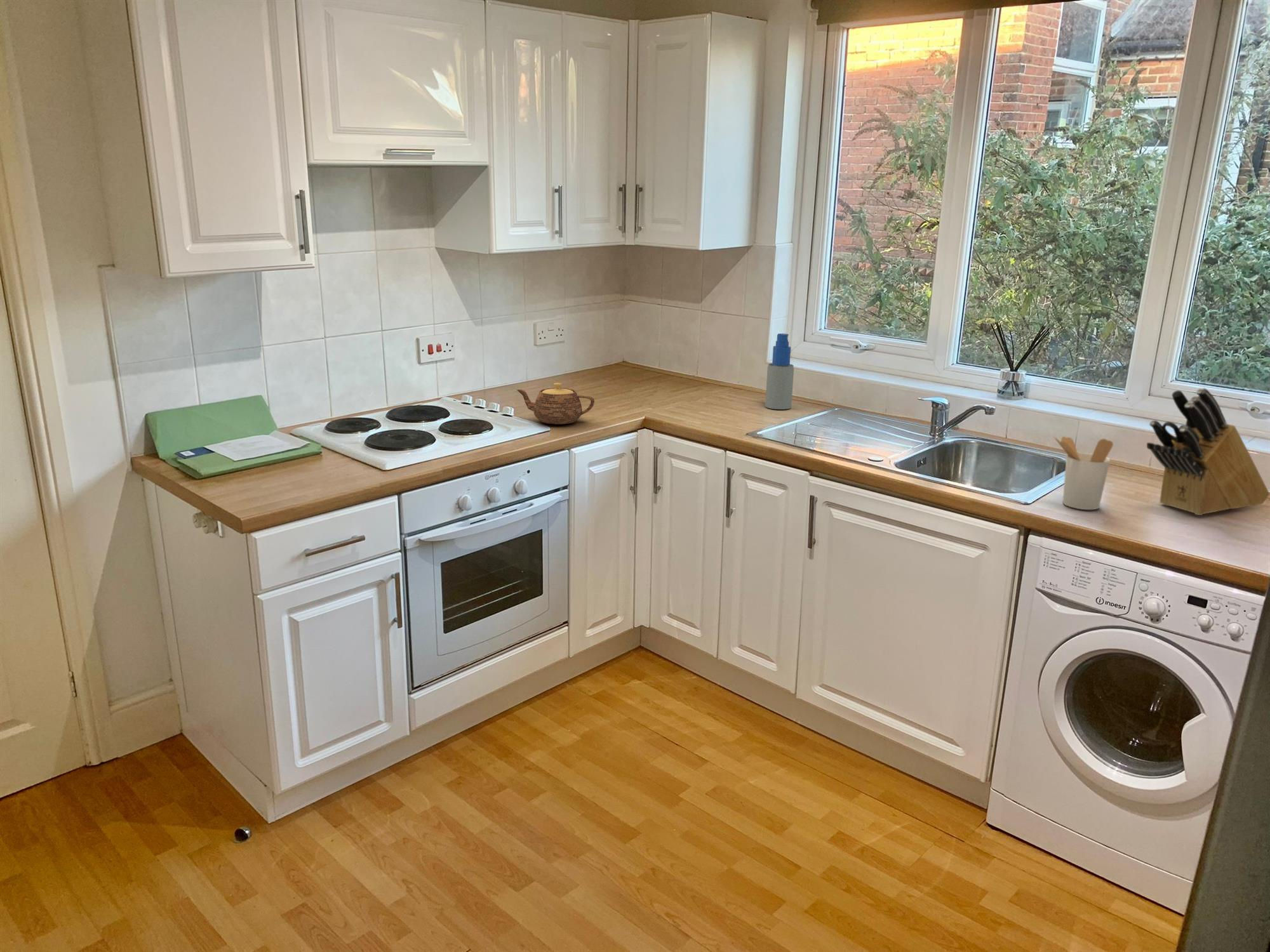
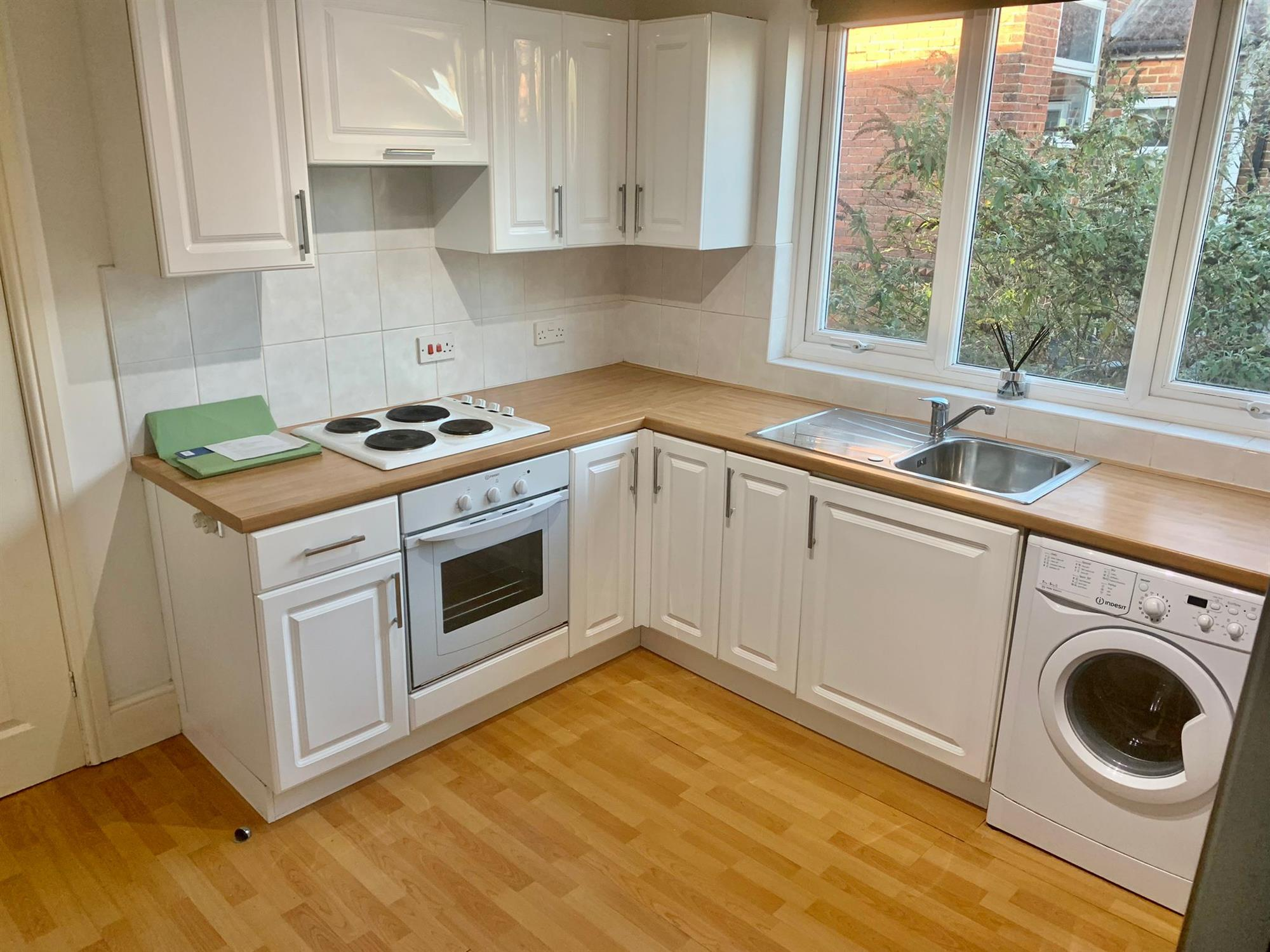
- spray bottle [765,333,794,410]
- knife block [1146,387,1270,516]
- utensil holder [1052,435,1114,510]
- teapot [516,382,595,425]
